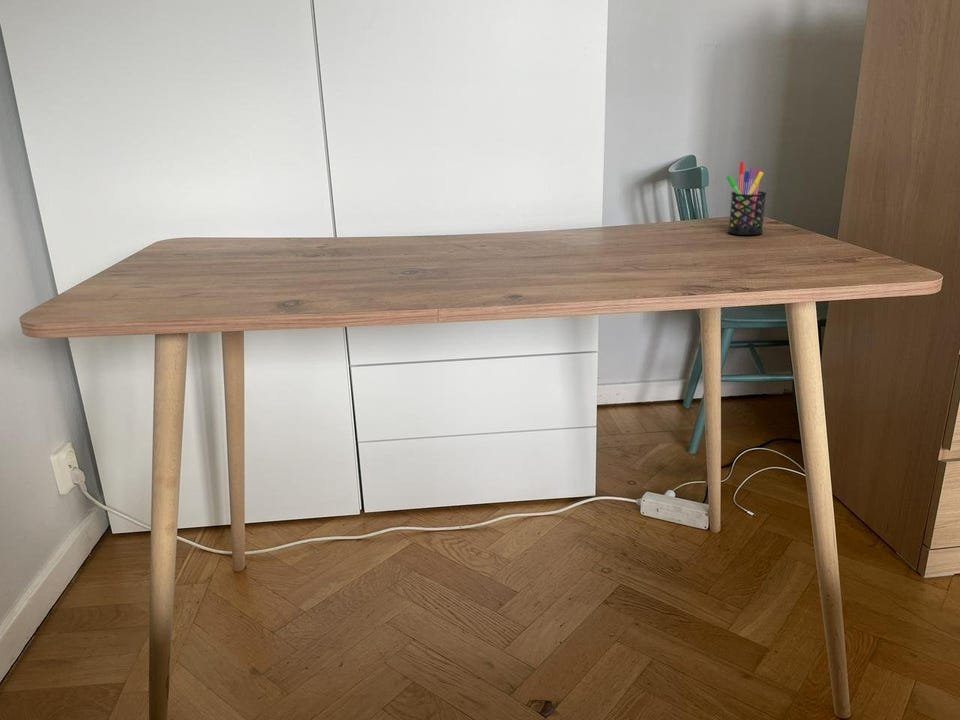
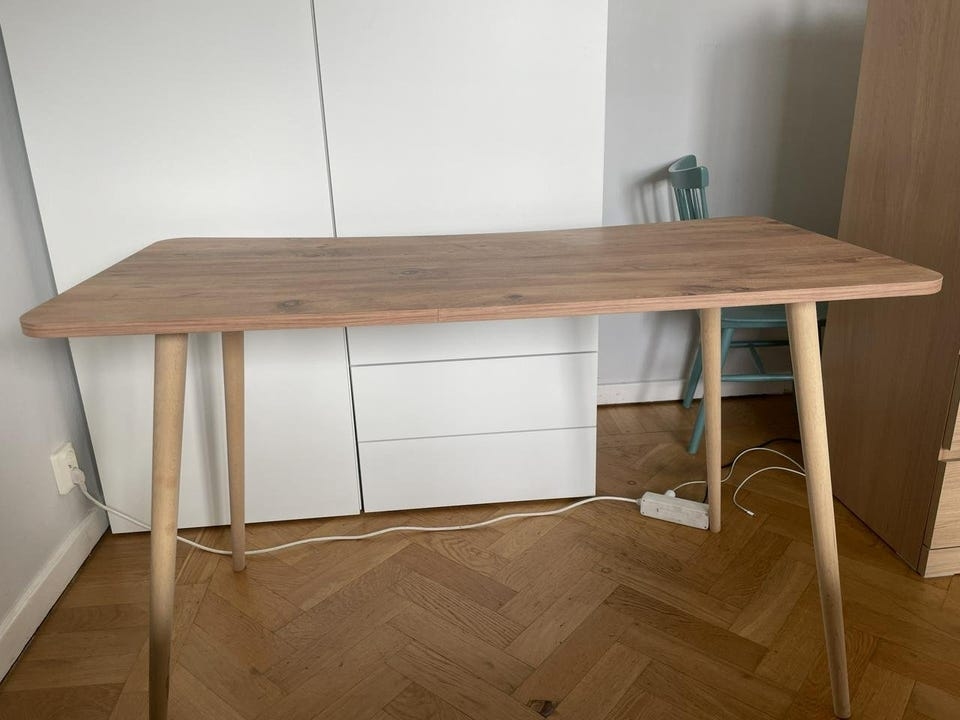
- pen holder [725,161,768,236]
